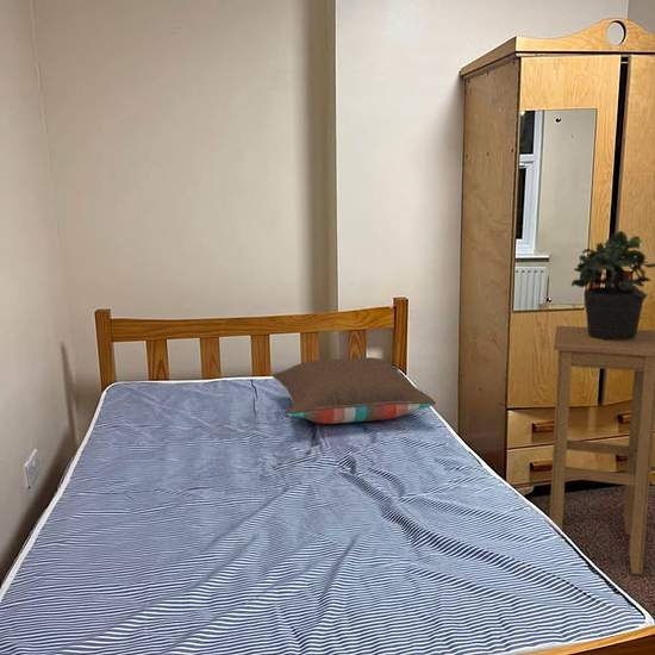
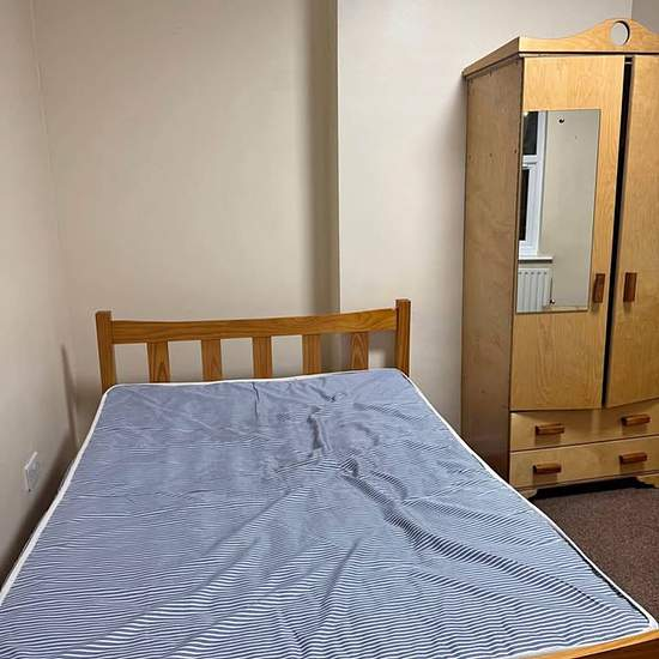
- pillow [272,356,437,425]
- stool [549,325,655,576]
- potted plant [570,230,655,341]
